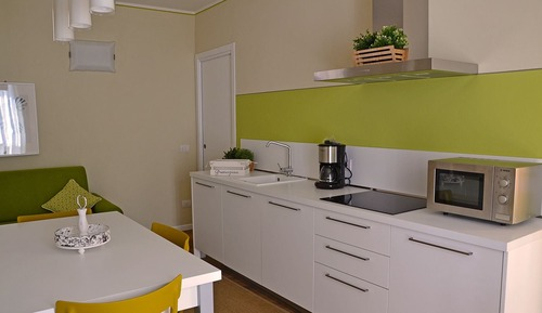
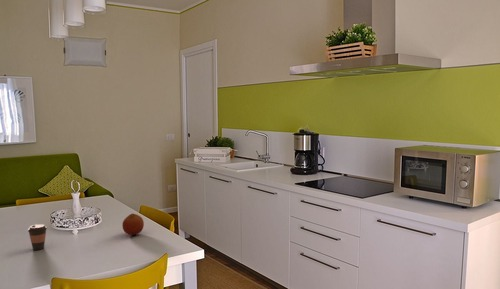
+ coffee cup [27,223,48,251]
+ fruit [121,213,145,236]
